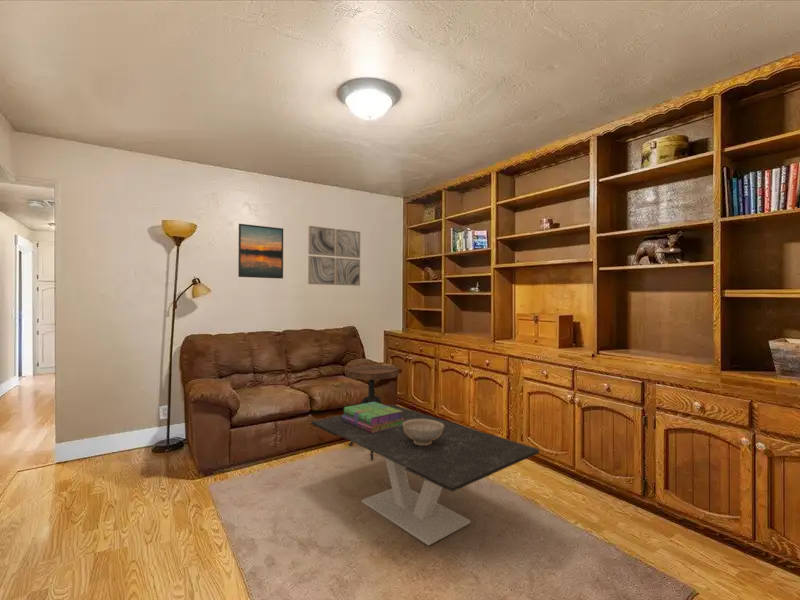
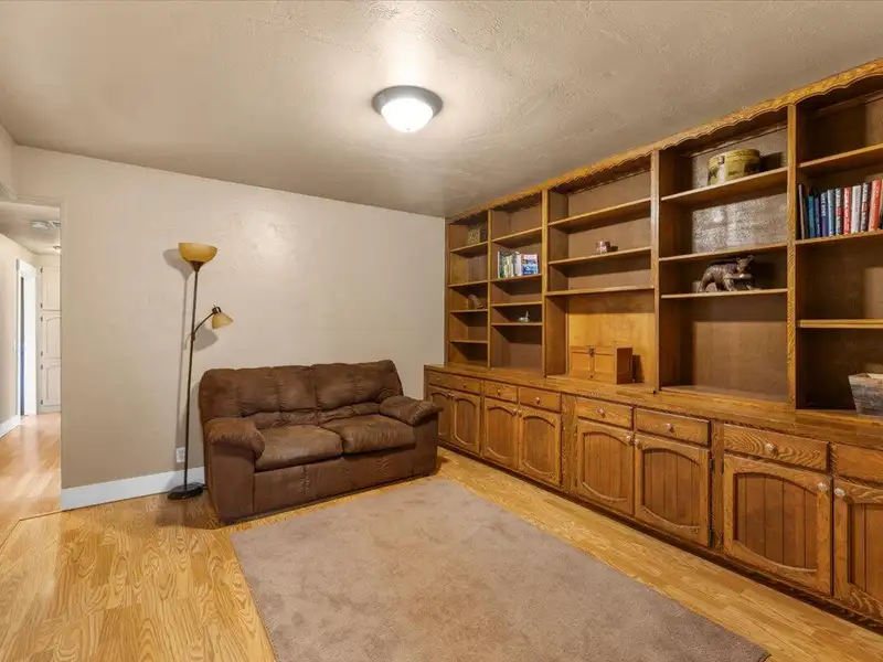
- coffee table [310,403,540,547]
- wall art [307,225,361,287]
- side table [345,364,400,461]
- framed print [237,223,284,280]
- decorative bowl [403,419,444,445]
- stack of books [342,402,404,433]
